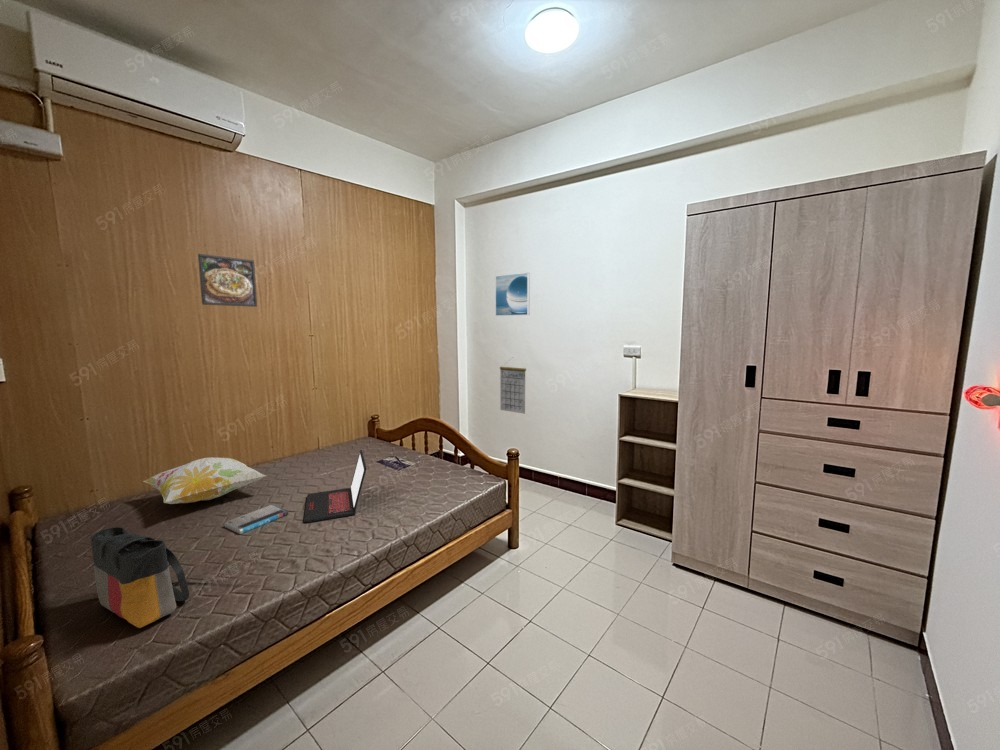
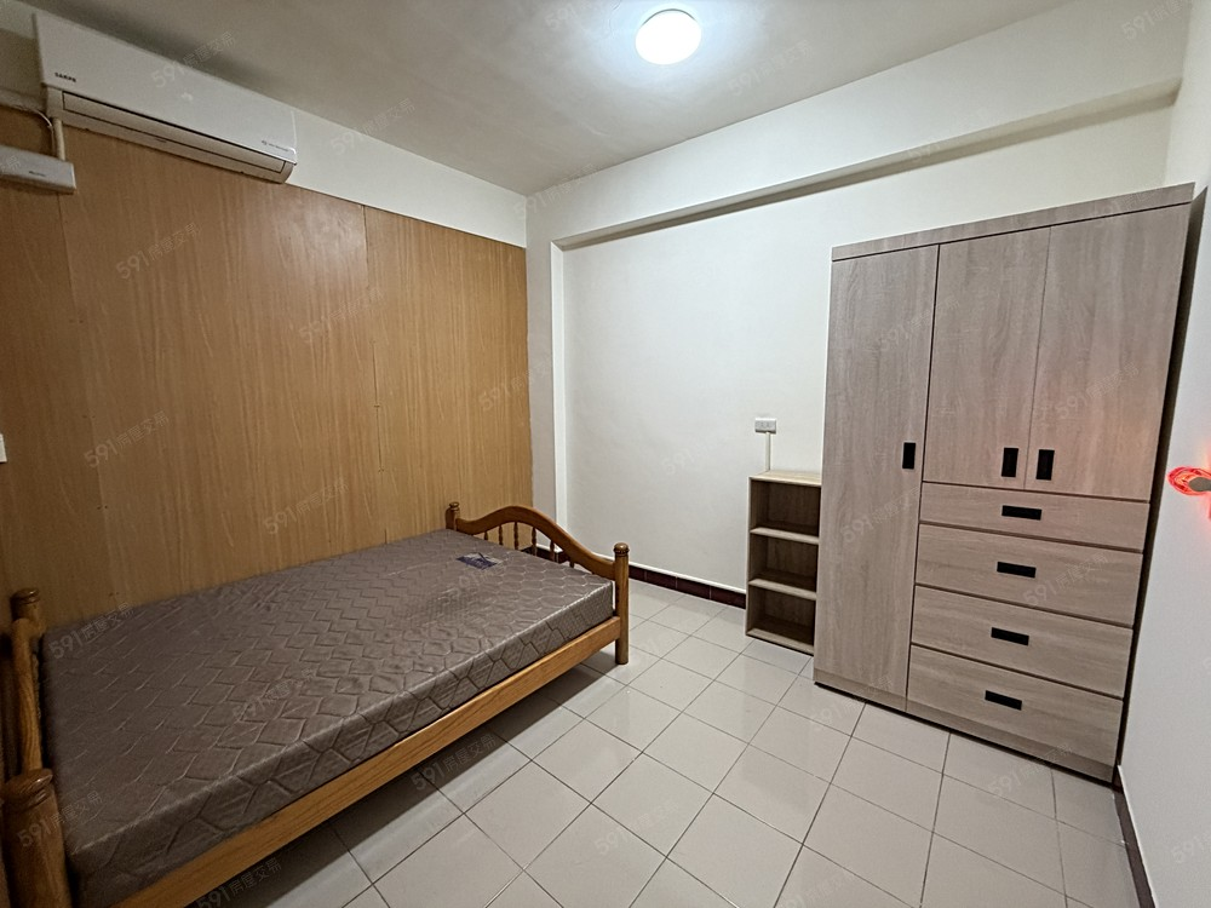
- book [223,504,289,535]
- decorative pillow [142,456,267,505]
- tote bag [89,526,190,629]
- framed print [494,272,531,317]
- calendar [499,357,527,415]
- laptop [303,449,367,523]
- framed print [197,253,258,308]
